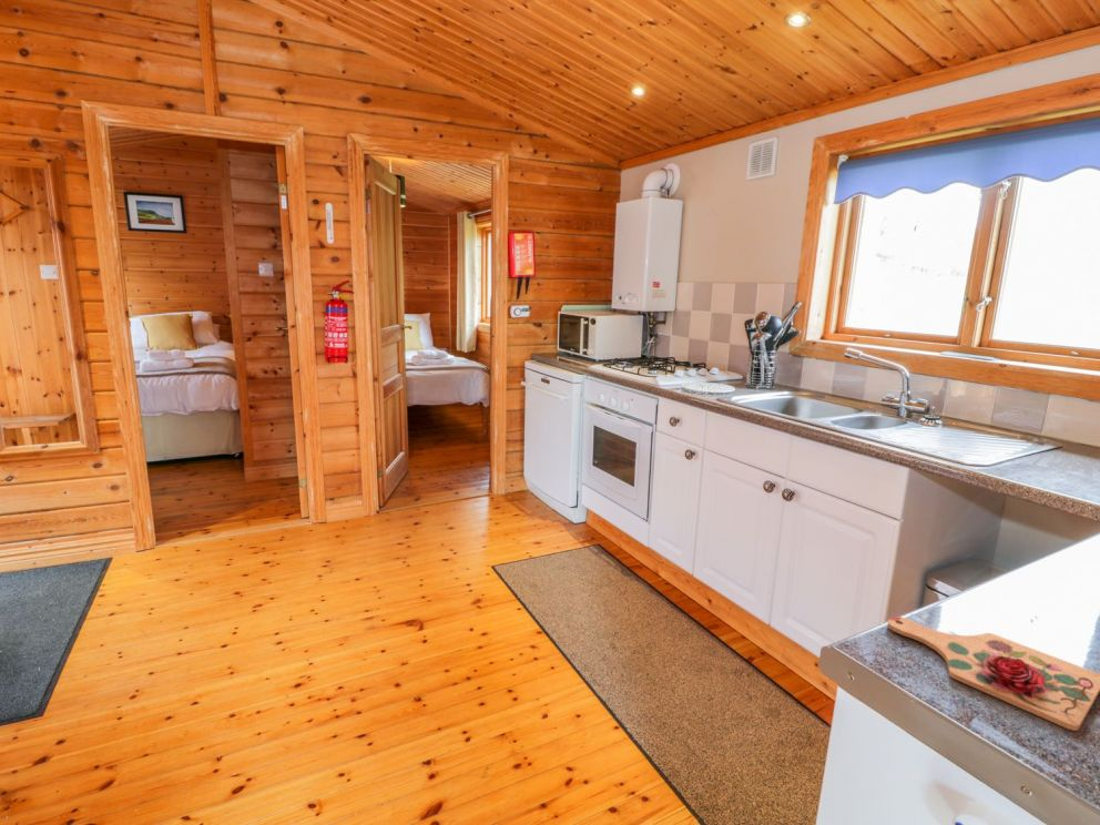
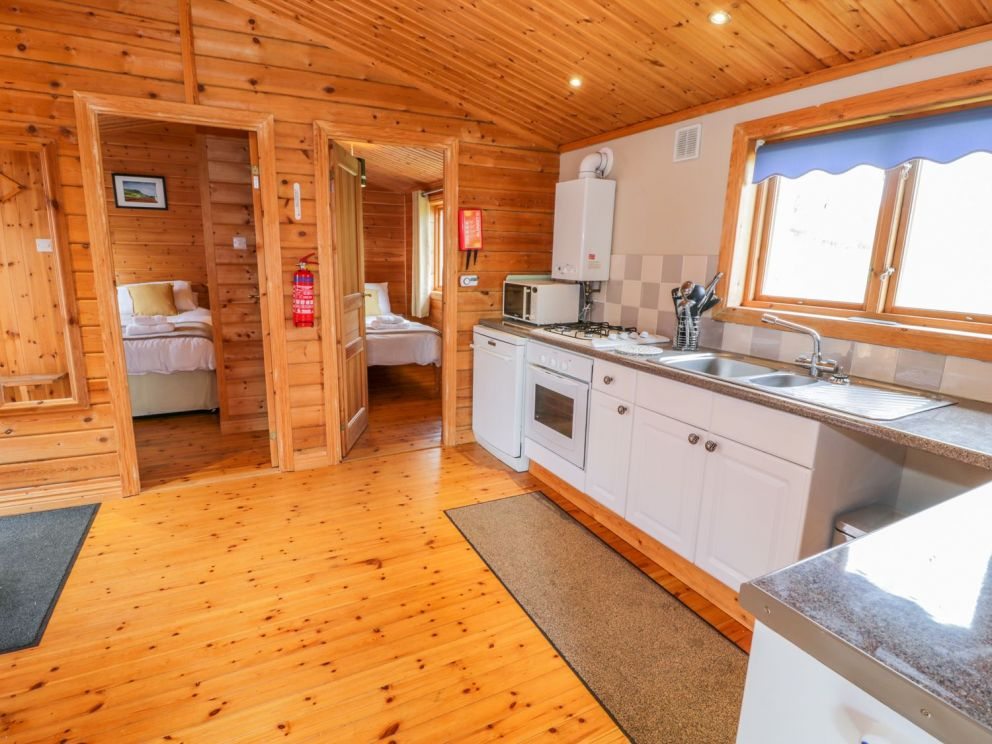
- cutting board [887,615,1100,732]
